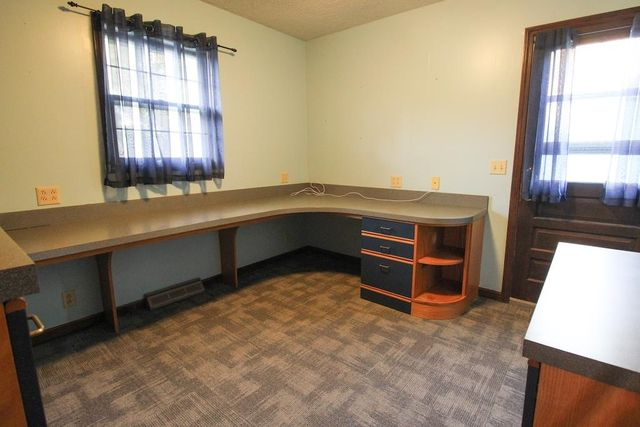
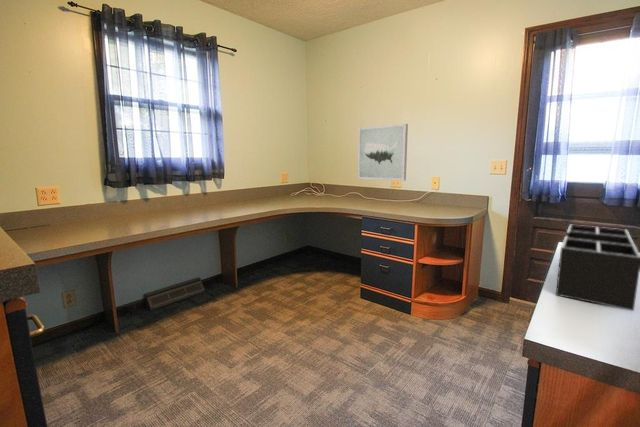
+ desk organizer [555,224,640,312]
+ wall art [357,123,409,182]
